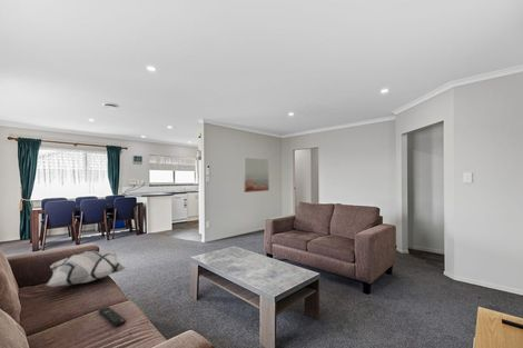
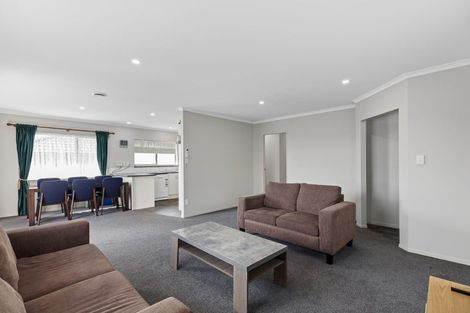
- decorative pillow [45,250,126,288]
- wall art [243,157,270,193]
- remote control [98,306,127,327]
